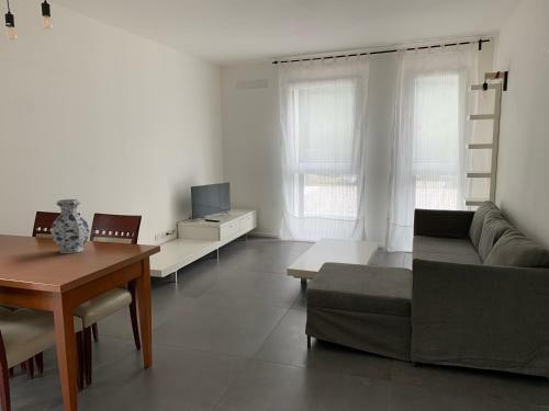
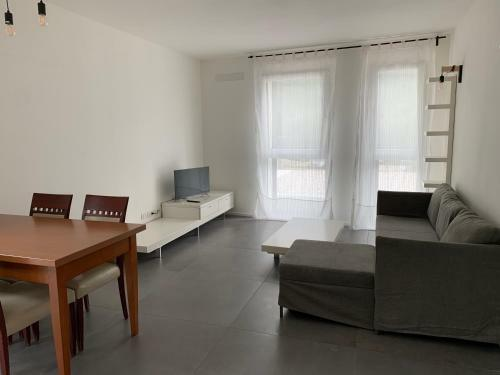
- vase [51,198,90,254]
